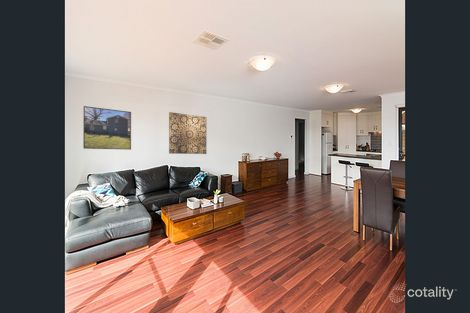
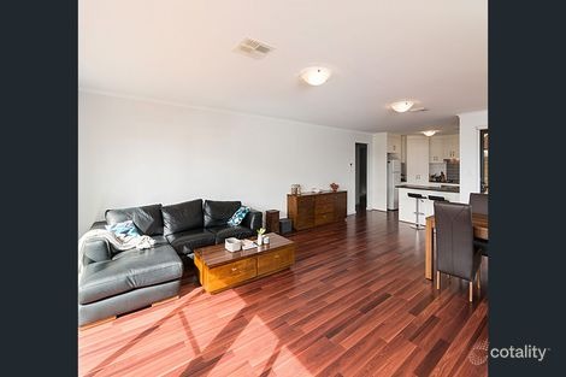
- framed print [82,105,132,151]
- wall art [168,111,208,155]
